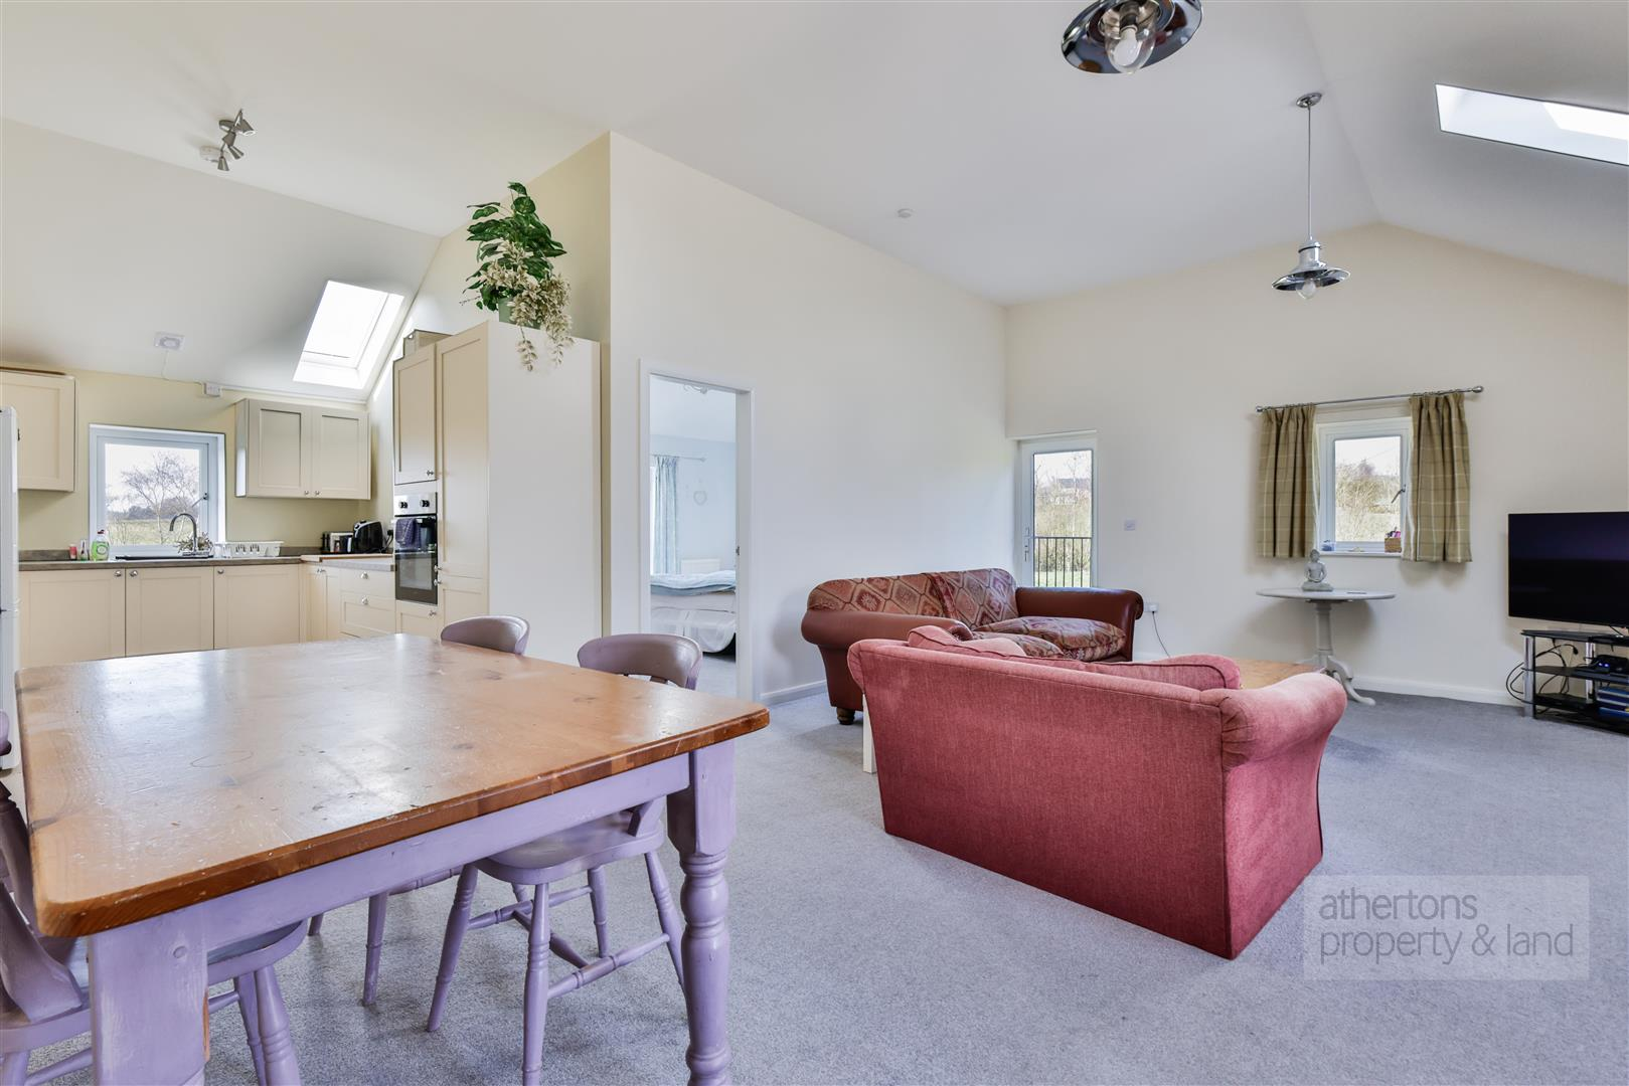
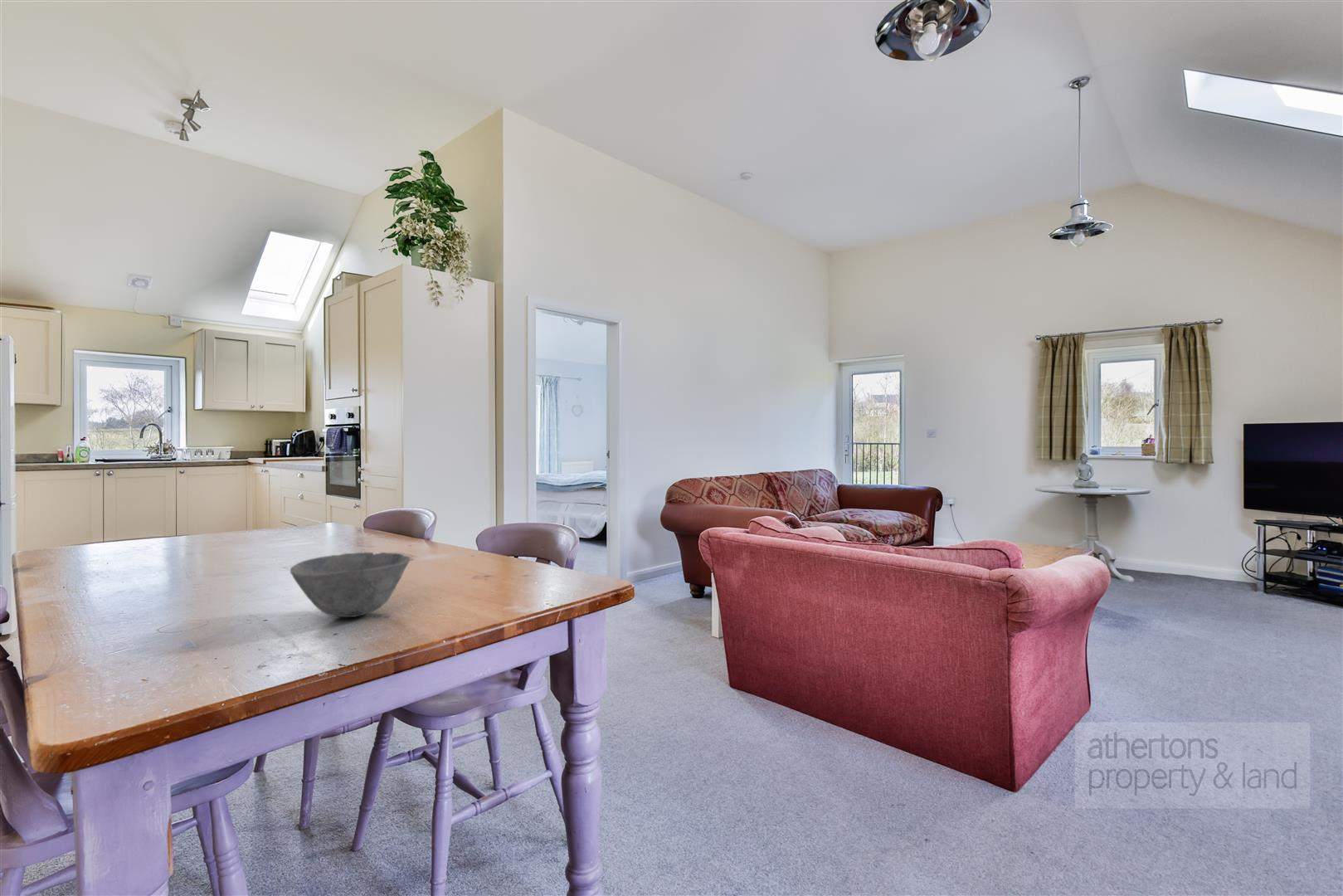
+ bowl [290,552,411,618]
